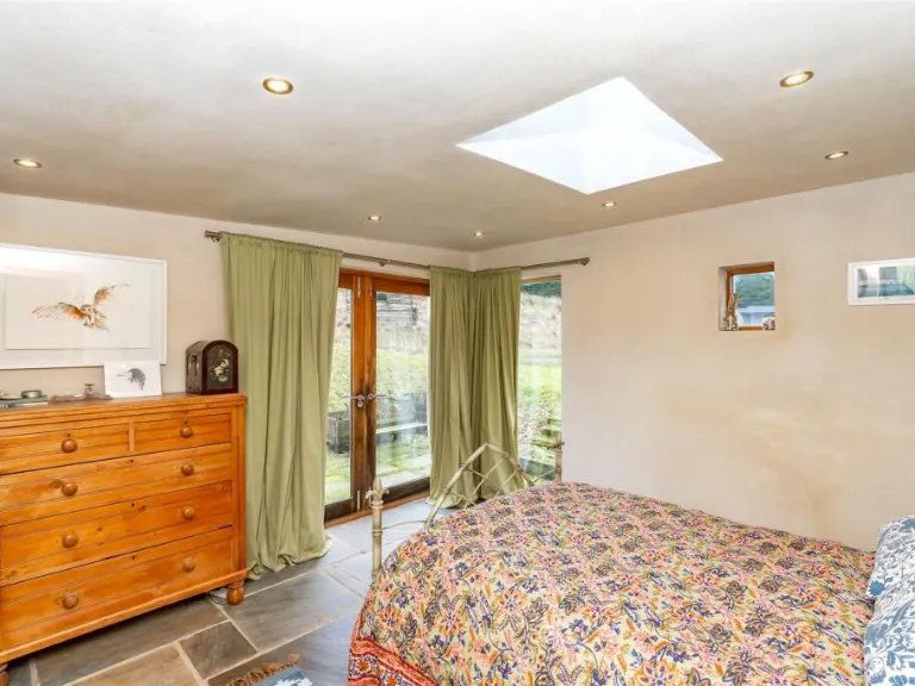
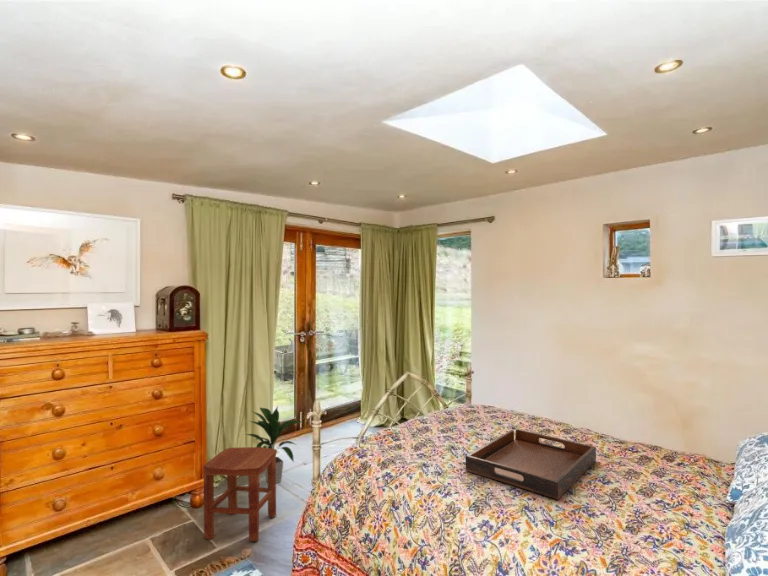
+ serving tray [465,428,597,501]
+ indoor plant [245,405,303,484]
+ stool [202,446,278,542]
